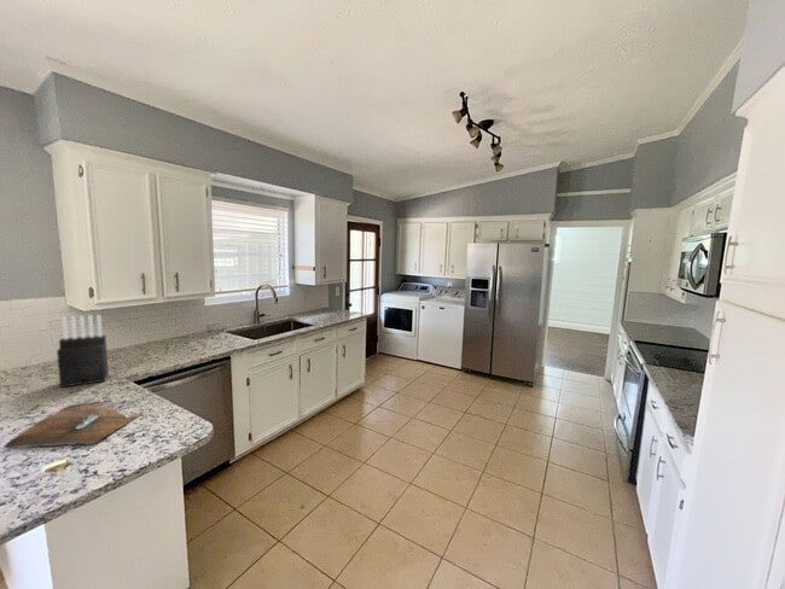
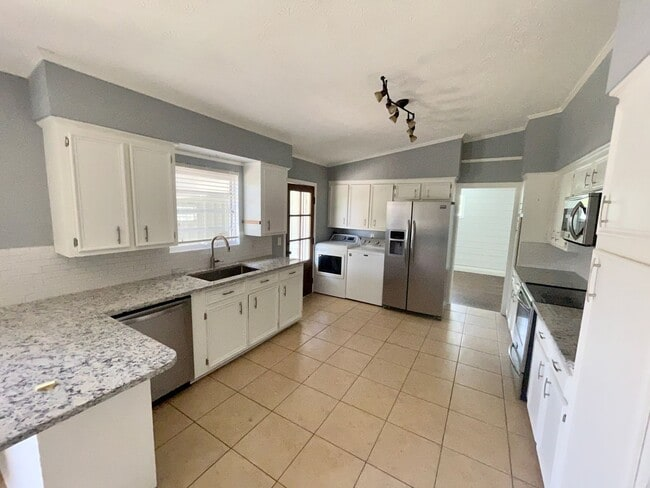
- cutting board [4,400,149,449]
- knife block [56,314,110,389]
